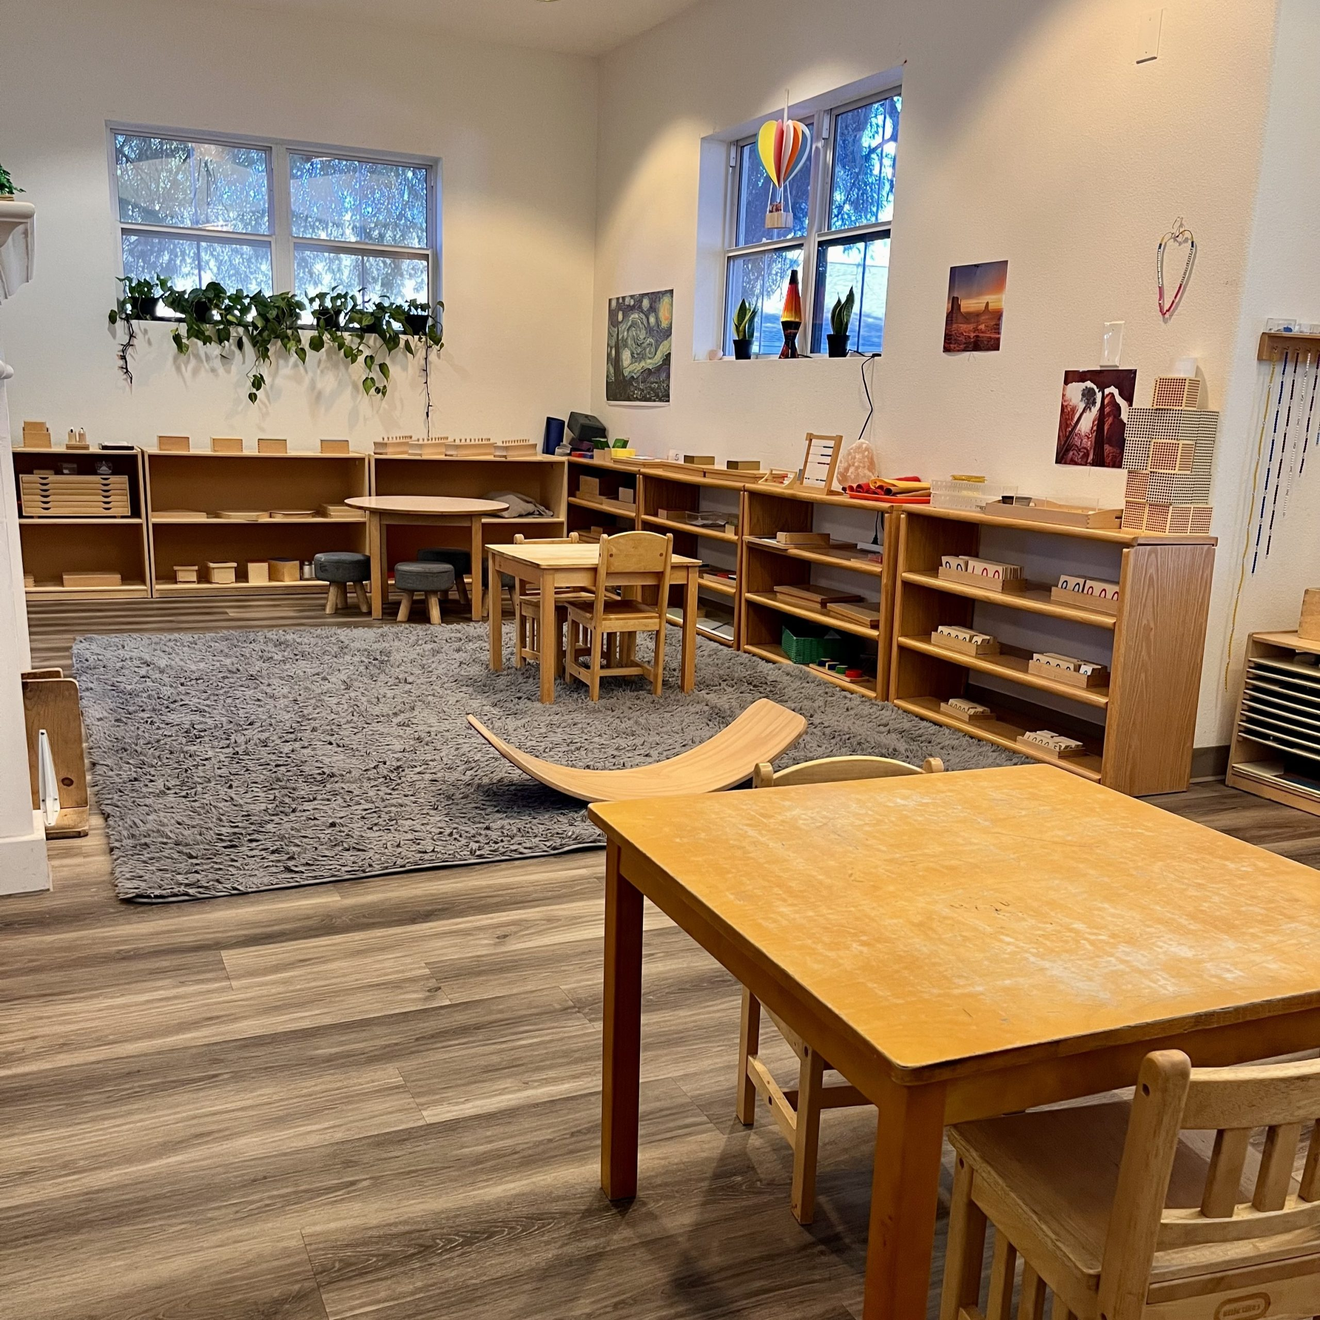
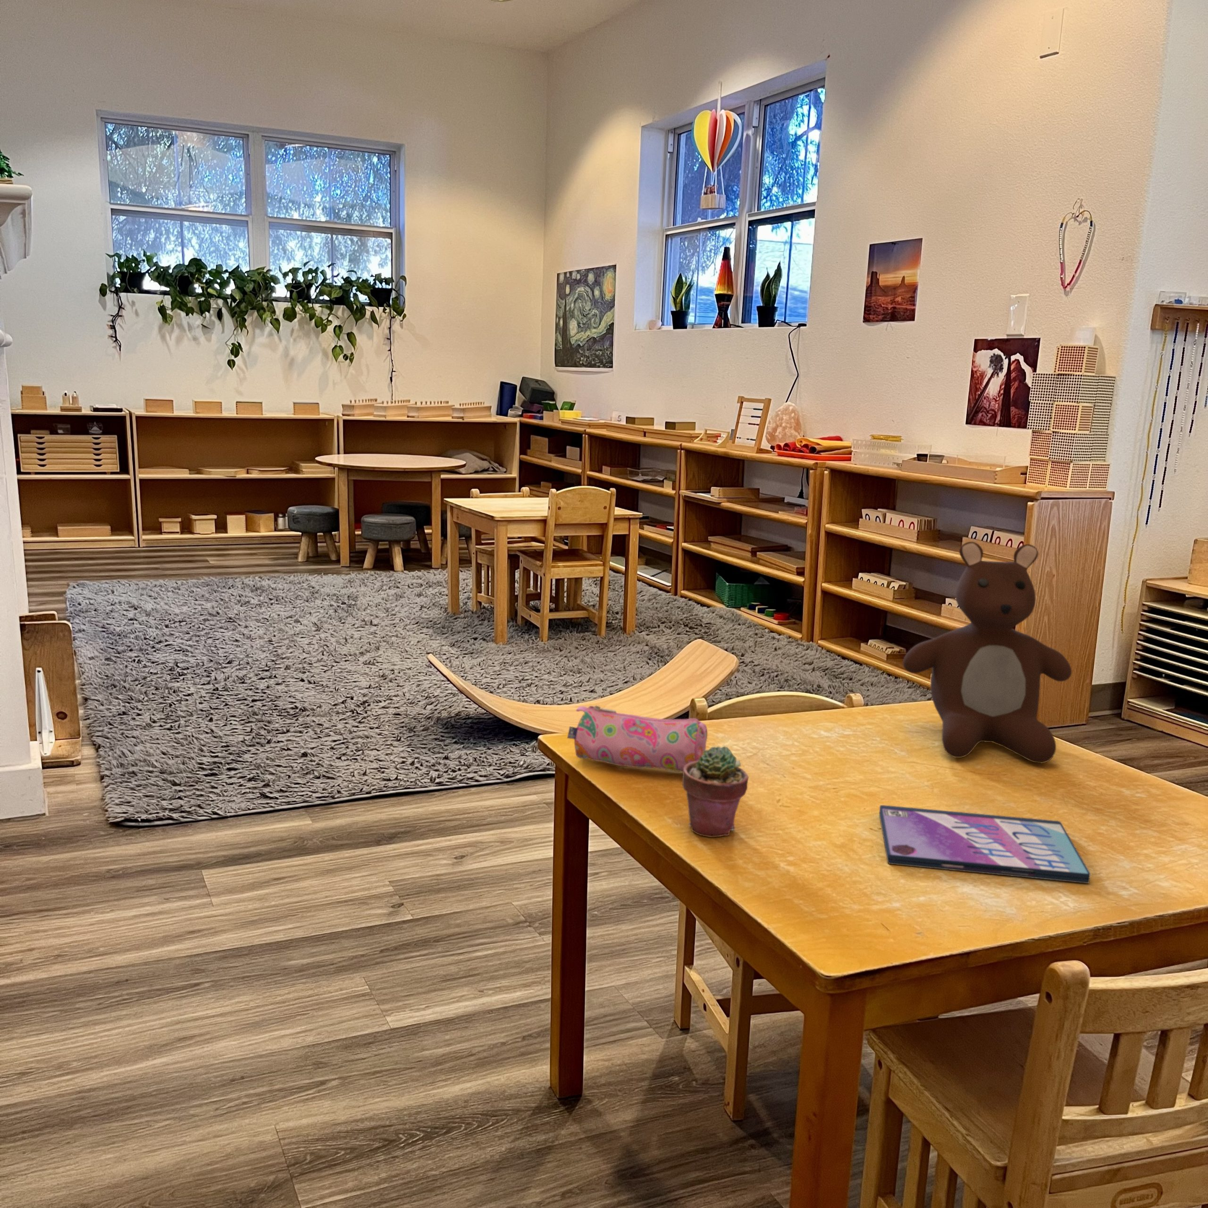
+ pencil case [566,705,708,772]
+ teddy bear [903,541,1072,764]
+ video game case [878,804,1091,884]
+ potted succulent [681,746,749,837]
